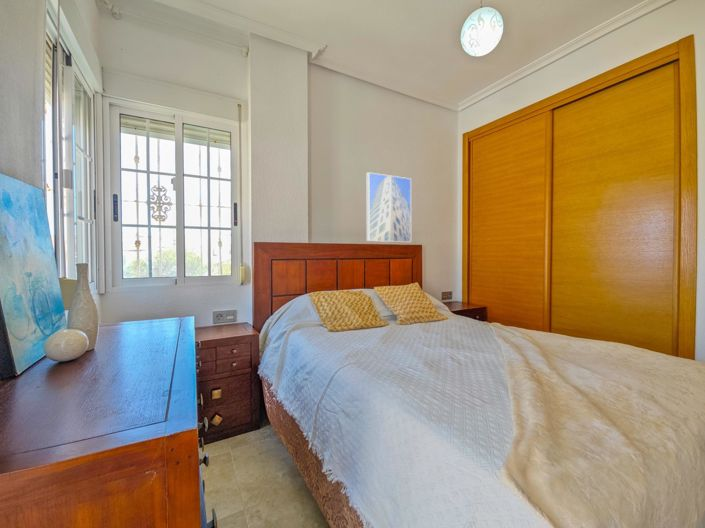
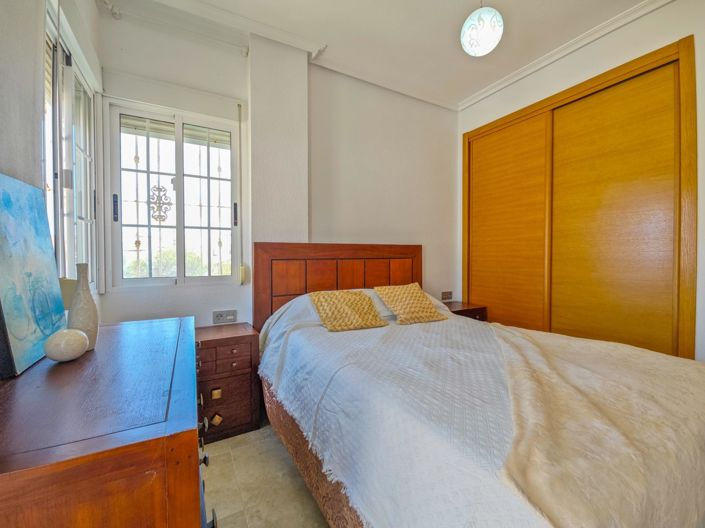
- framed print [366,171,412,243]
